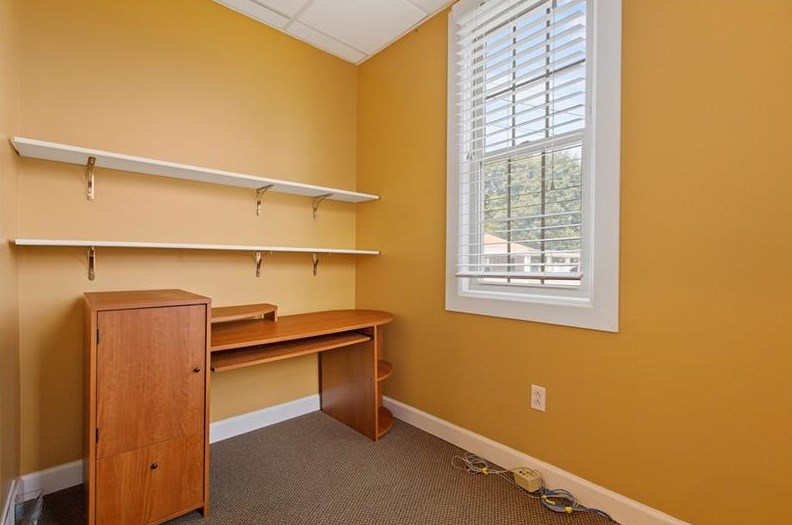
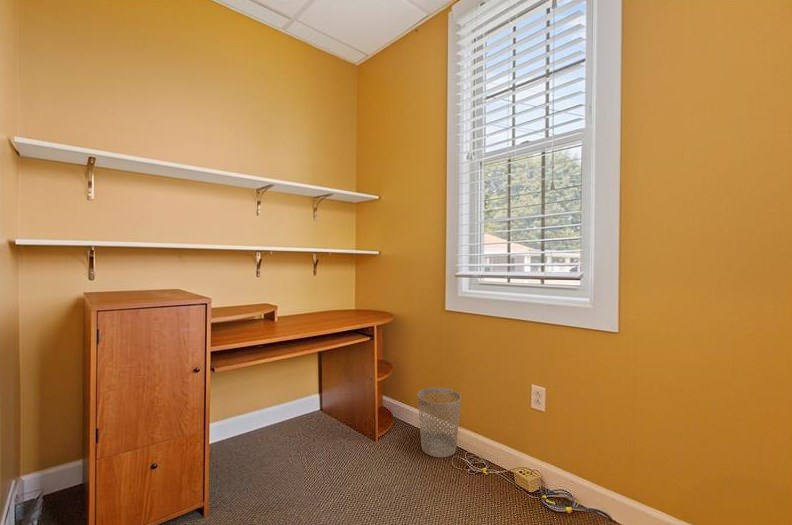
+ wastebasket [417,387,462,459]
